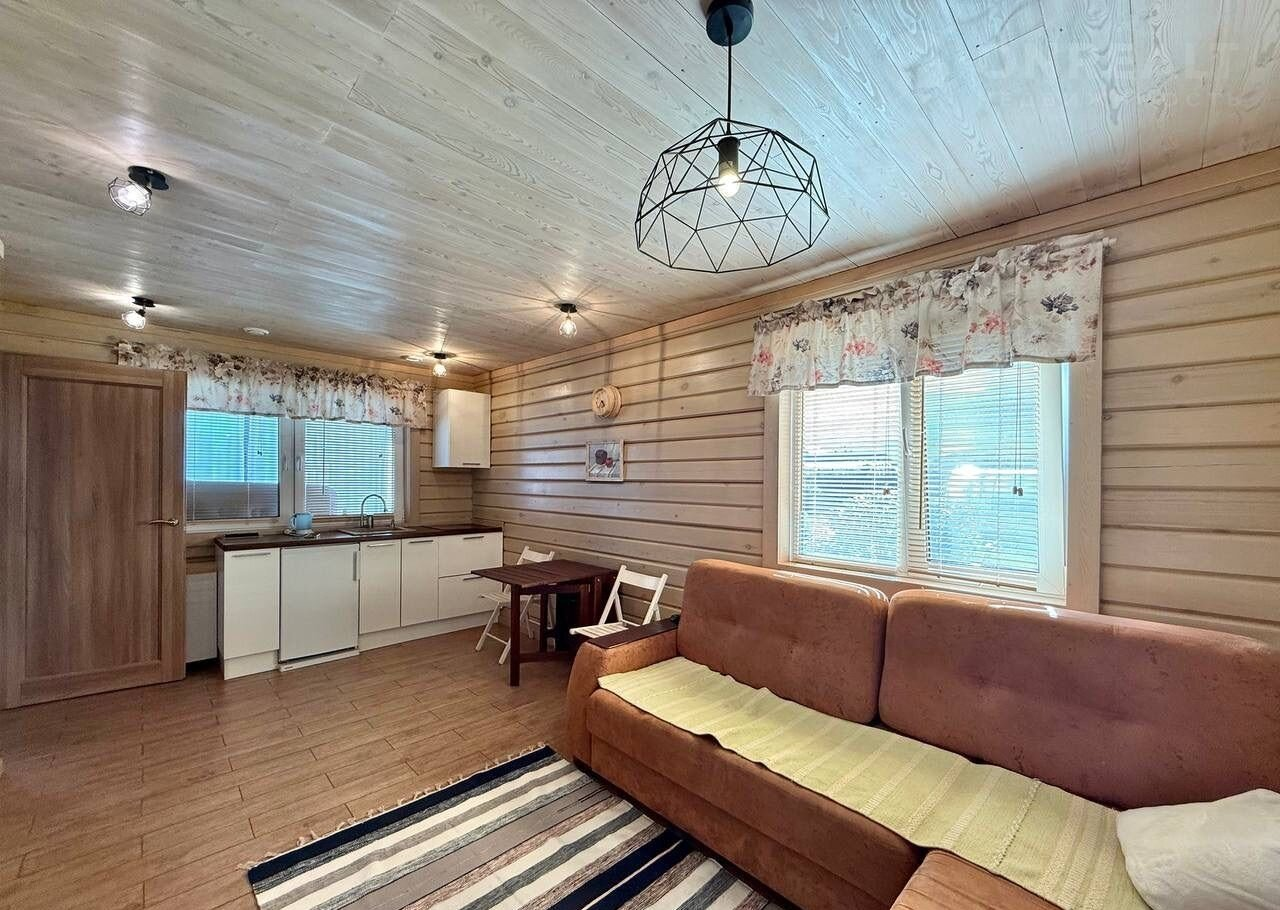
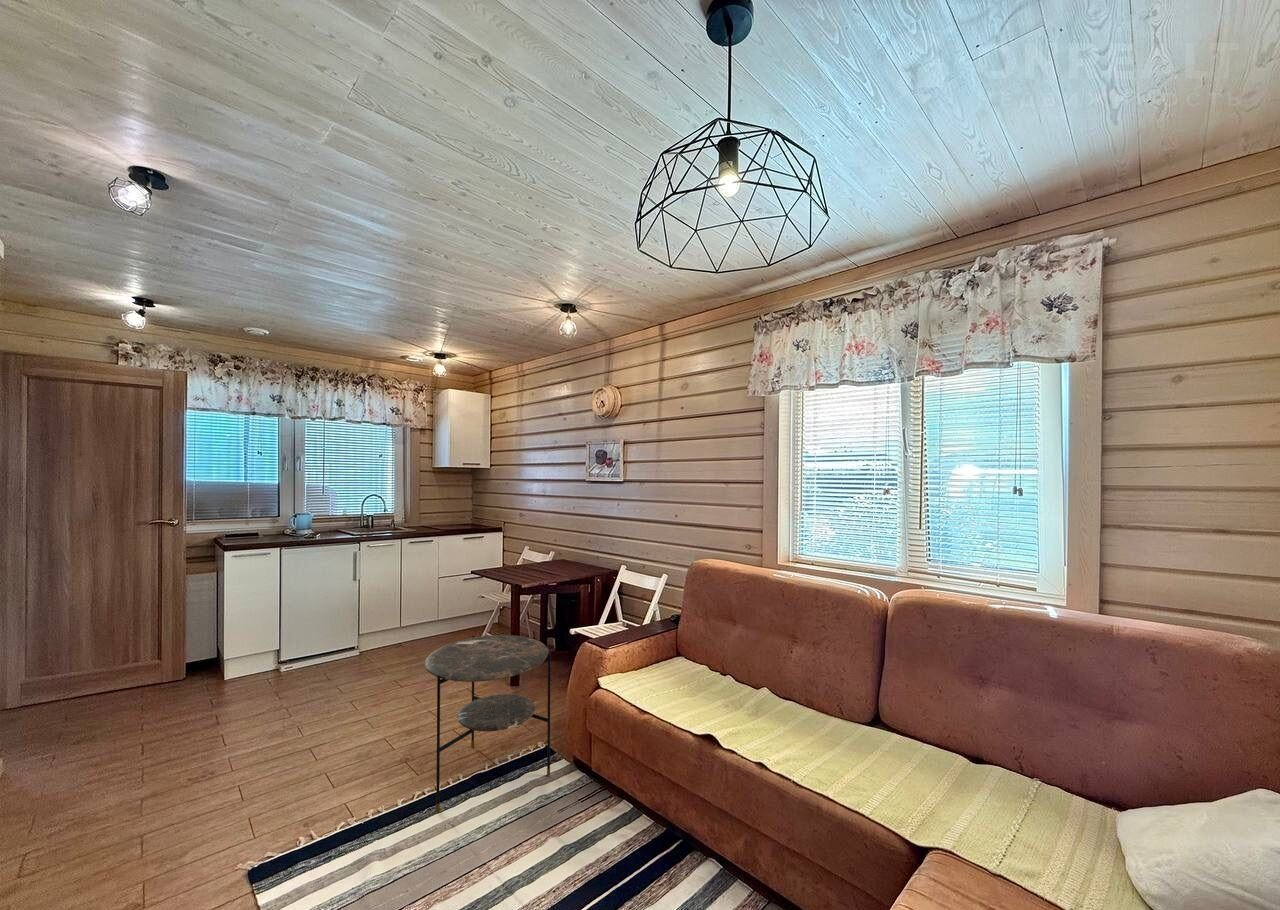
+ side table [424,634,552,813]
